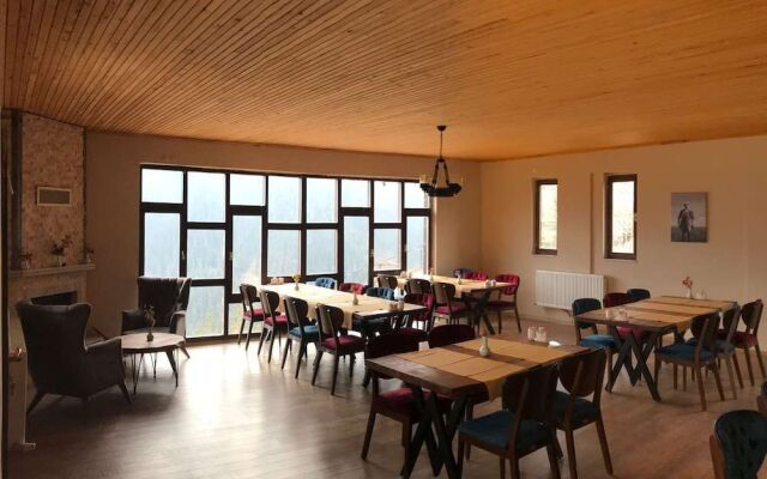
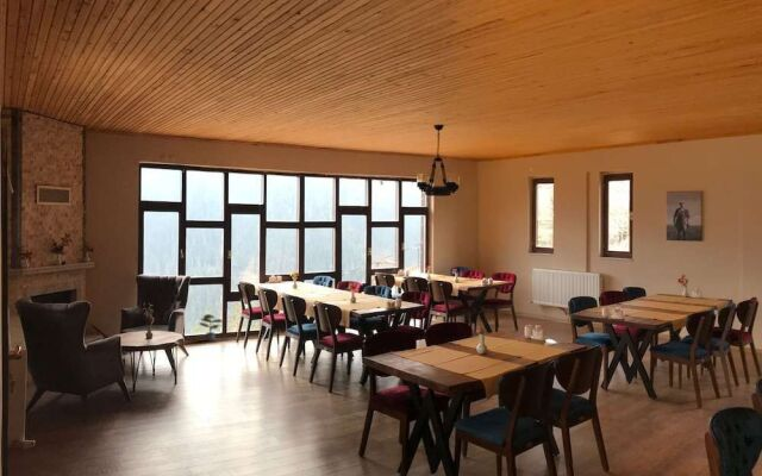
+ potted plant [198,313,225,342]
